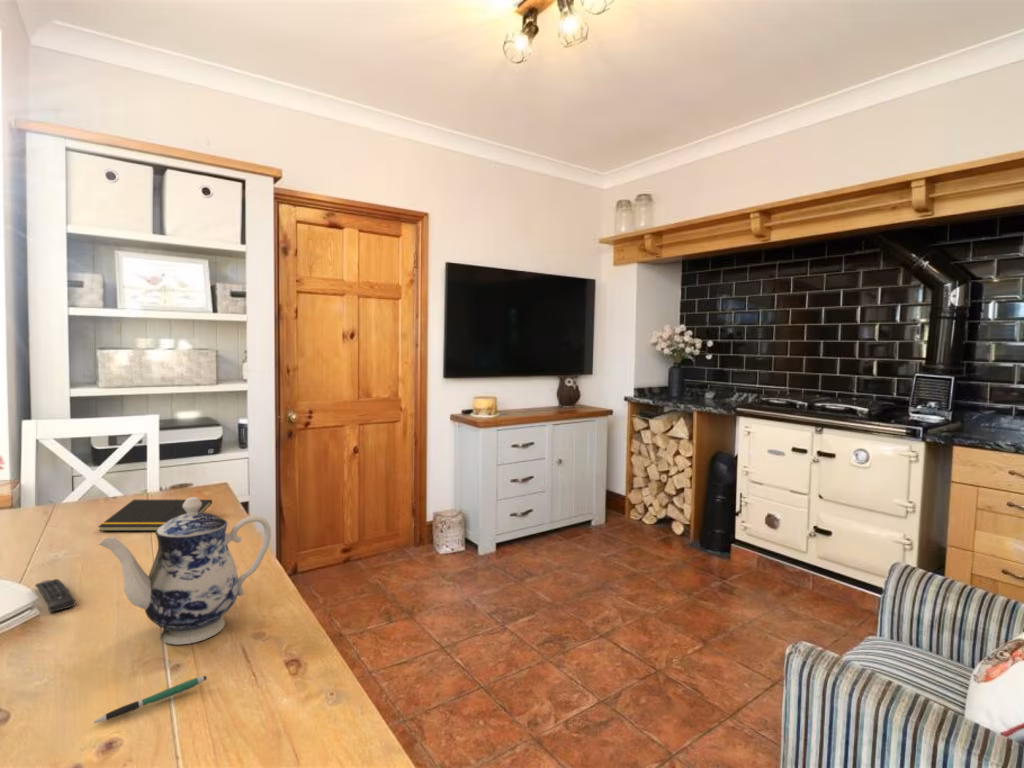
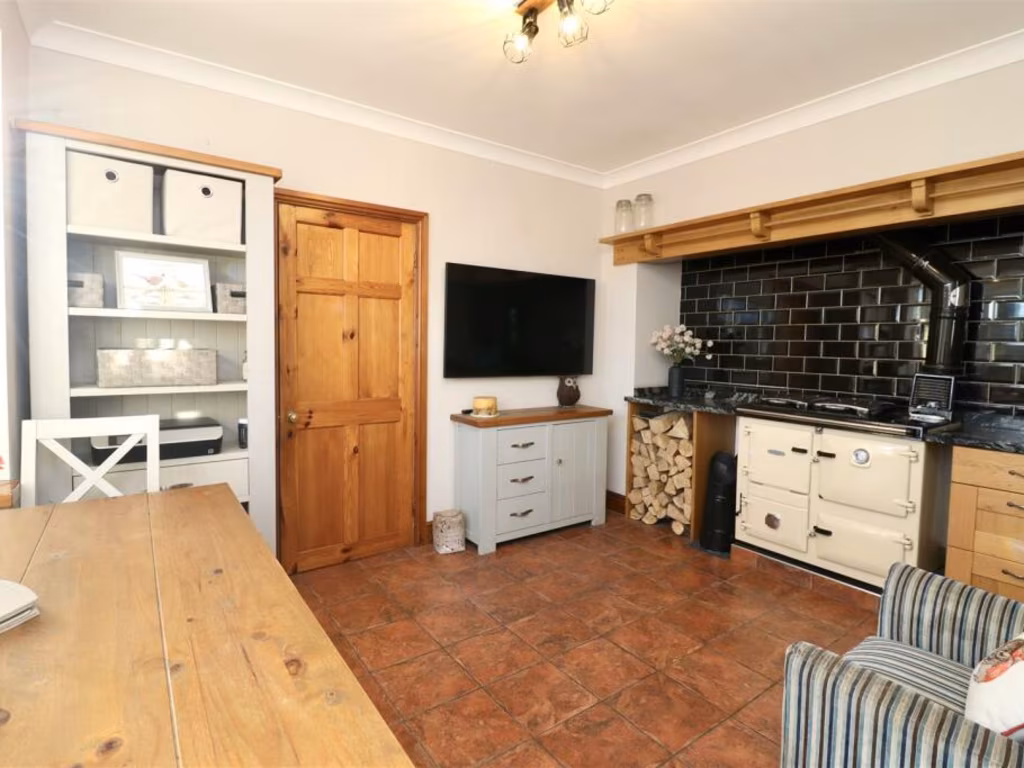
- pen [93,675,208,724]
- remote control [34,578,76,614]
- teapot [98,496,272,646]
- notepad [97,499,213,532]
